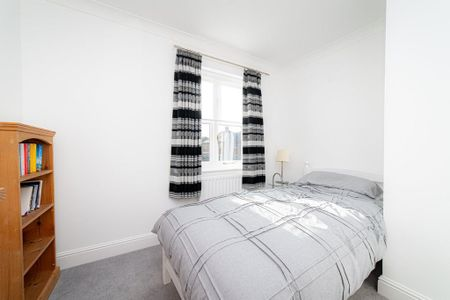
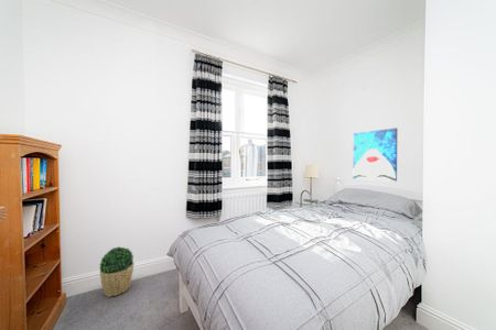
+ potted plant [99,245,134,298]
+ wall art [353,127,398,183]
